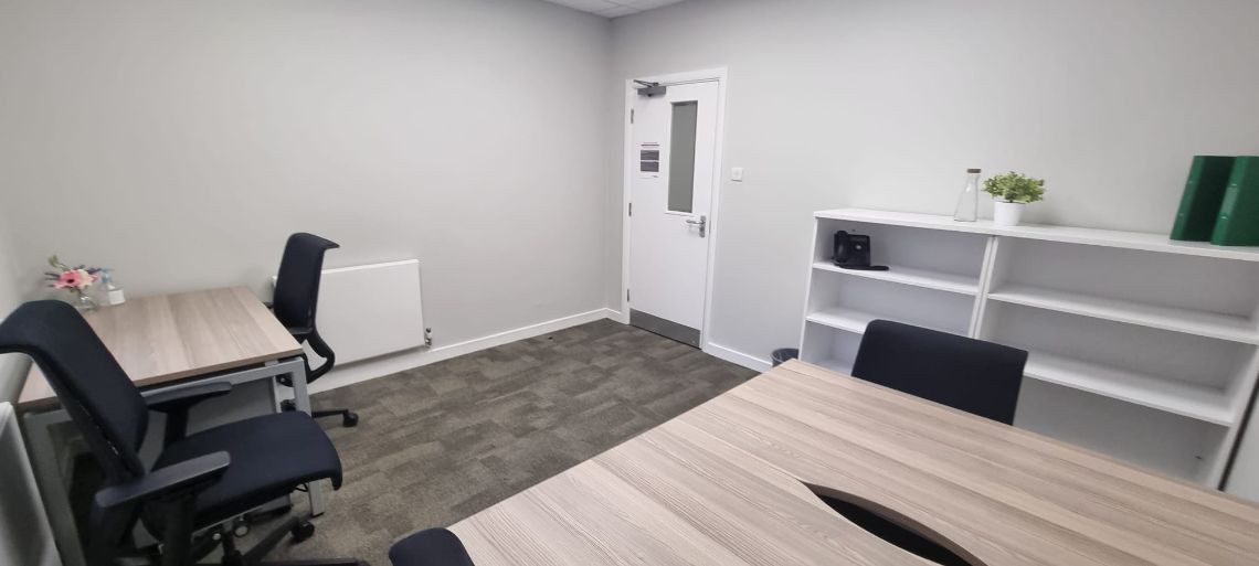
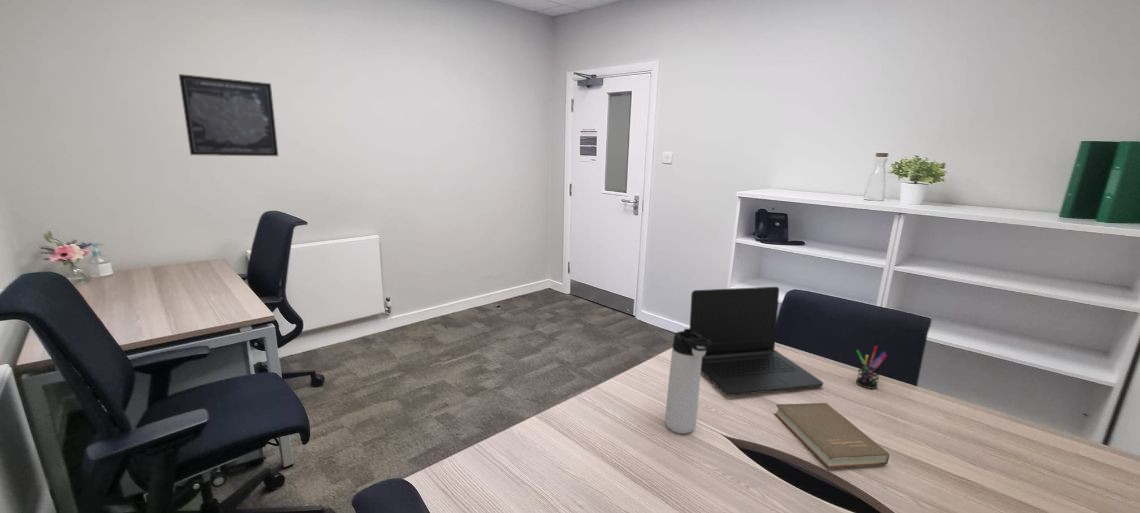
+ pen holder [855,345,888,390]
+ thermos bottle [664,328,711,435]
+ wall art [178,73,279,157]
+ laptop [688,286,824,397]
+ book [774,402,891,469]
